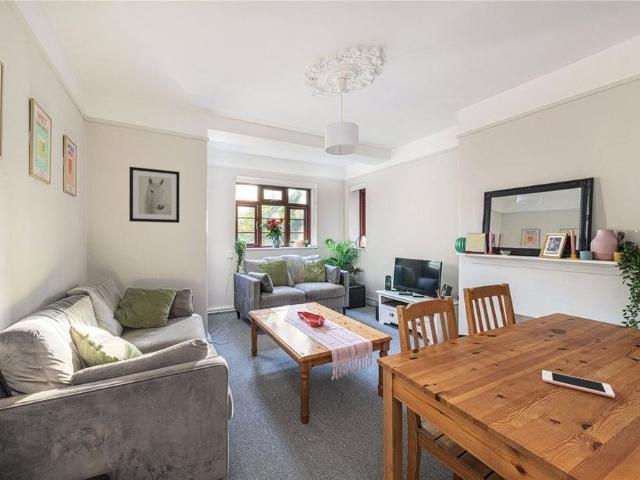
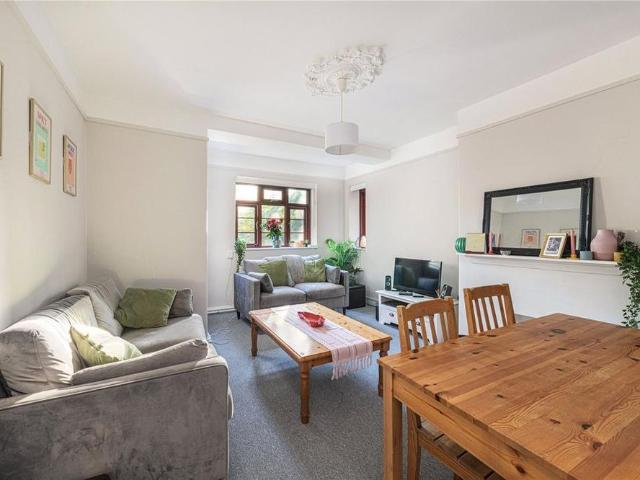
- cell phone [541,369,616,399]
- wall art [128,166,180,224]
